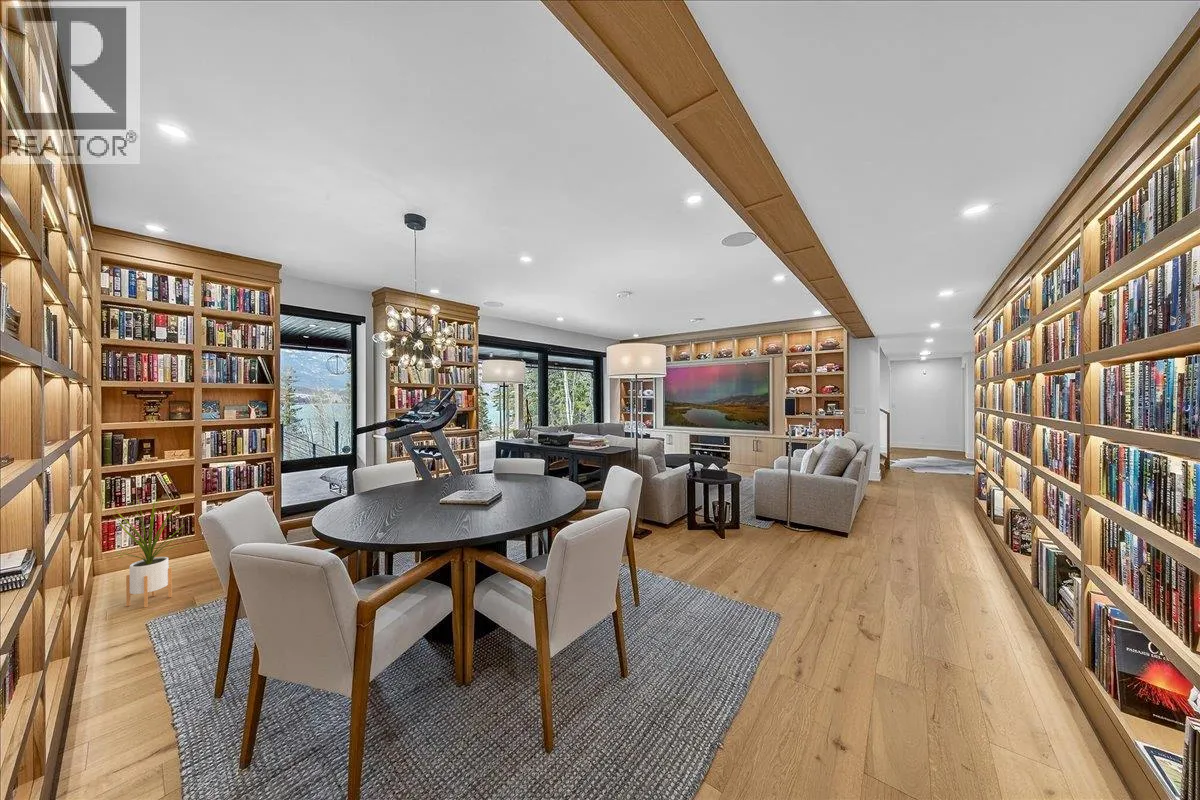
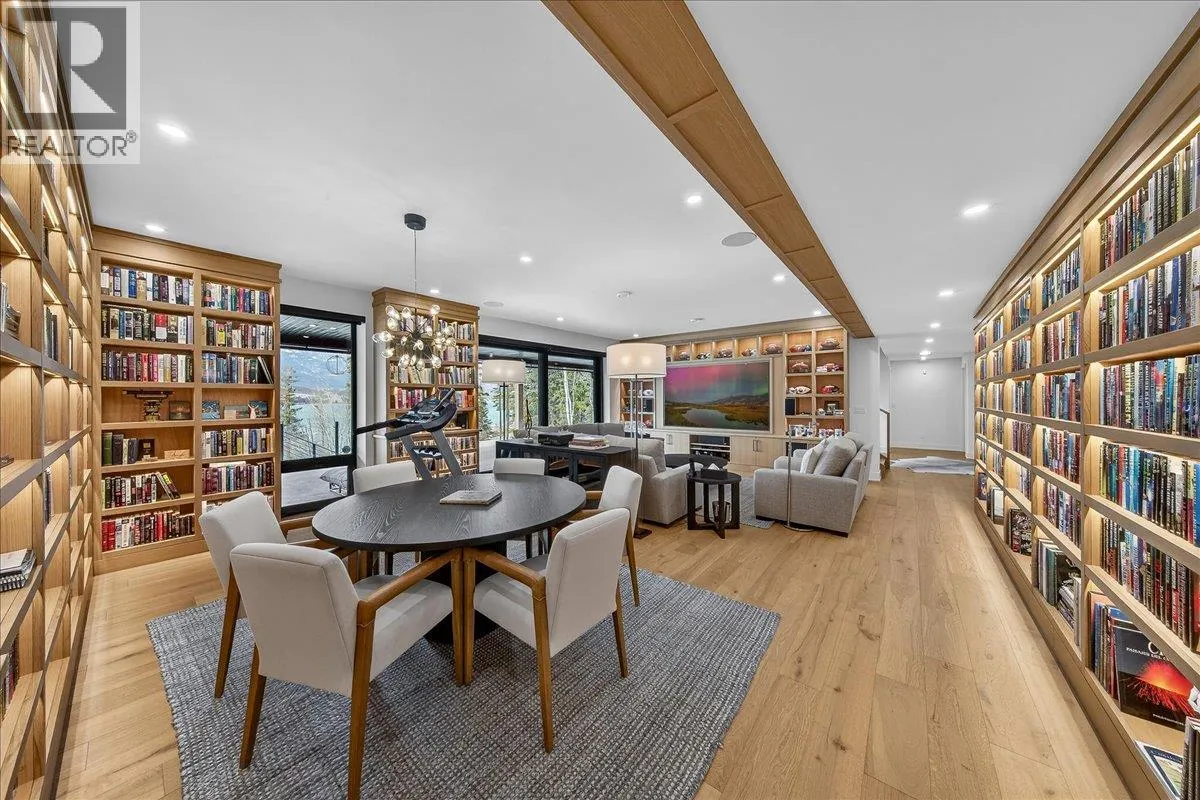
- house plant [107,494,189,609]
